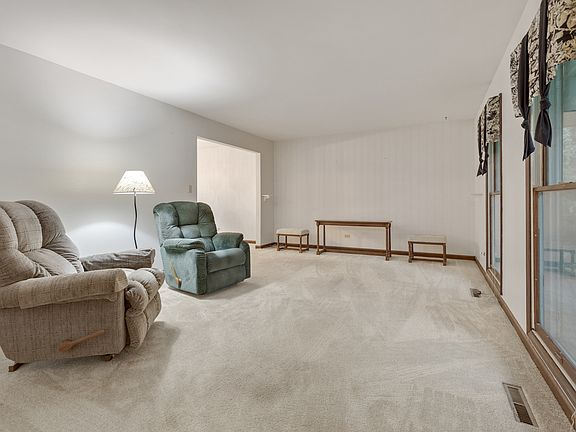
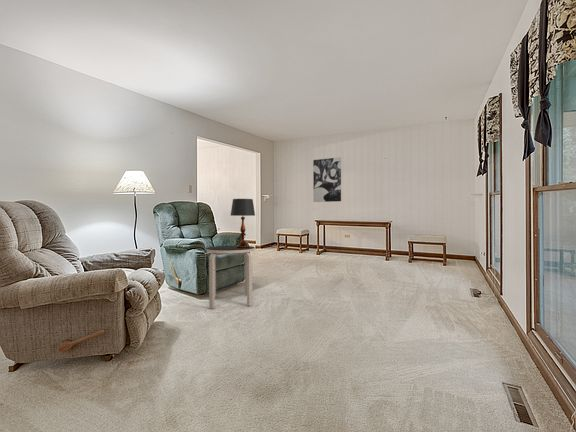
+ table lamp [229,198,256,248]
+ wall art [312,156,342,203]
+ side table [205,245,256,309]
